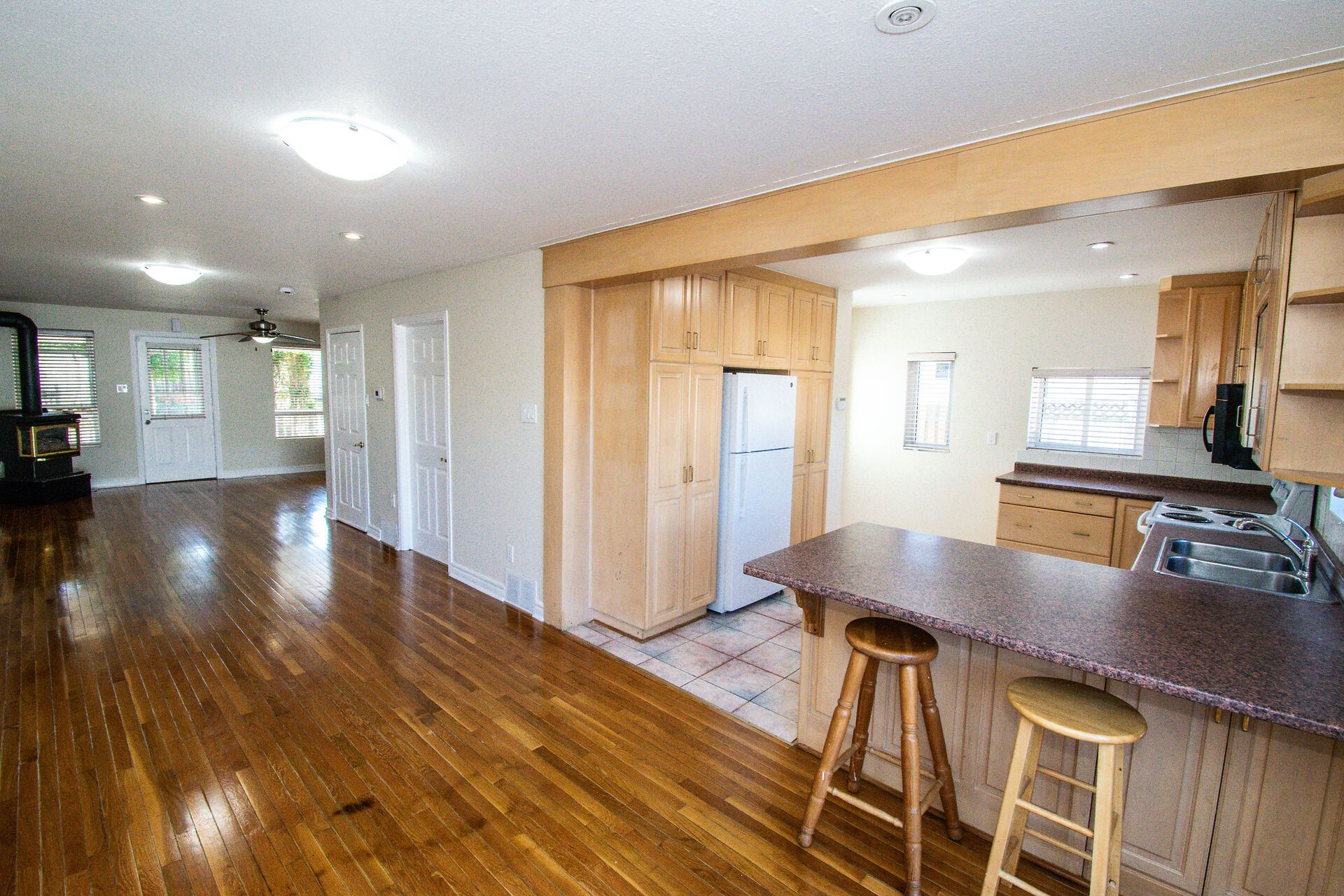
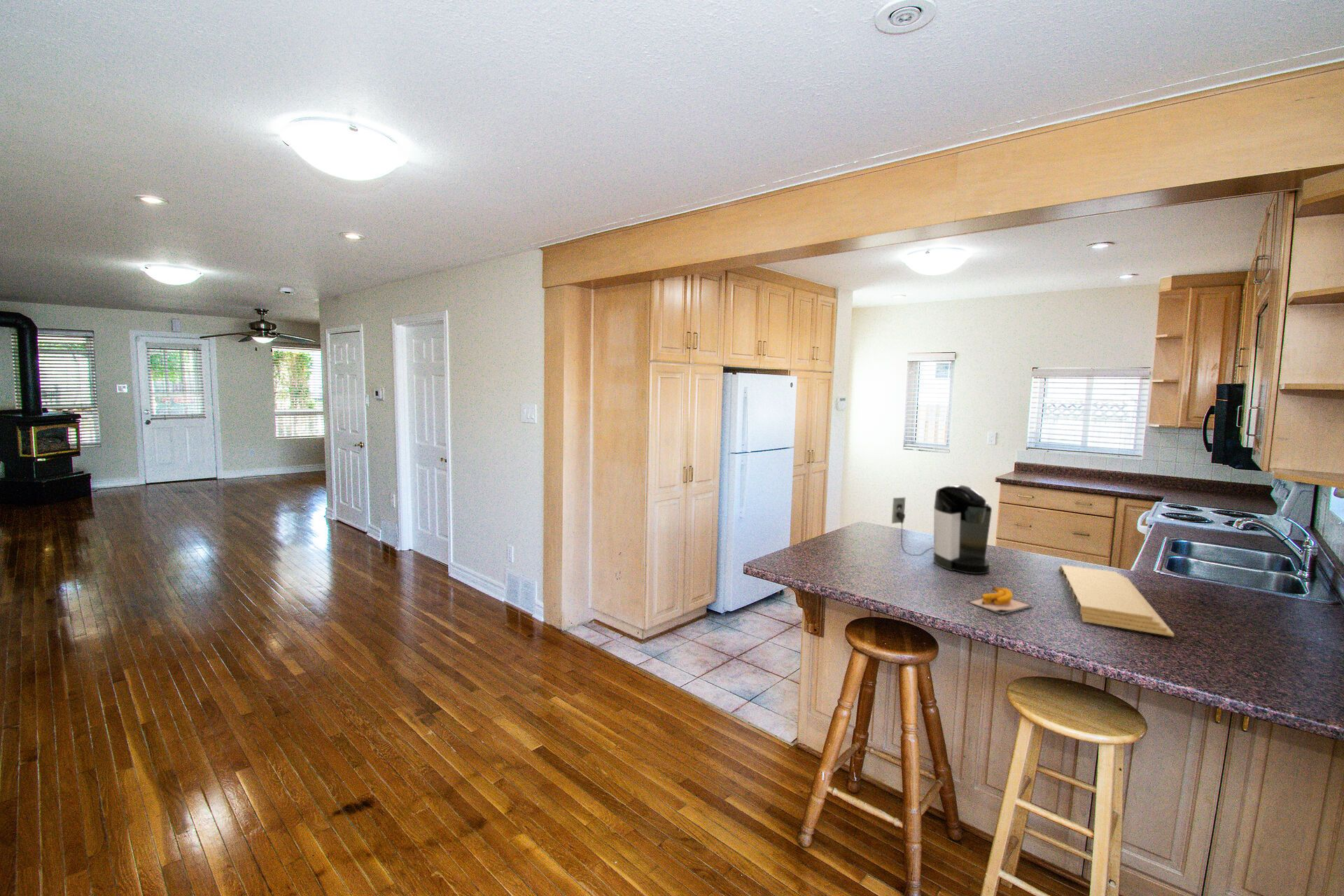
+ coffee maker [891,484,993,575]
+ banana [966,585,1035,615]
+ cutting board [1058,563,1175,637]
